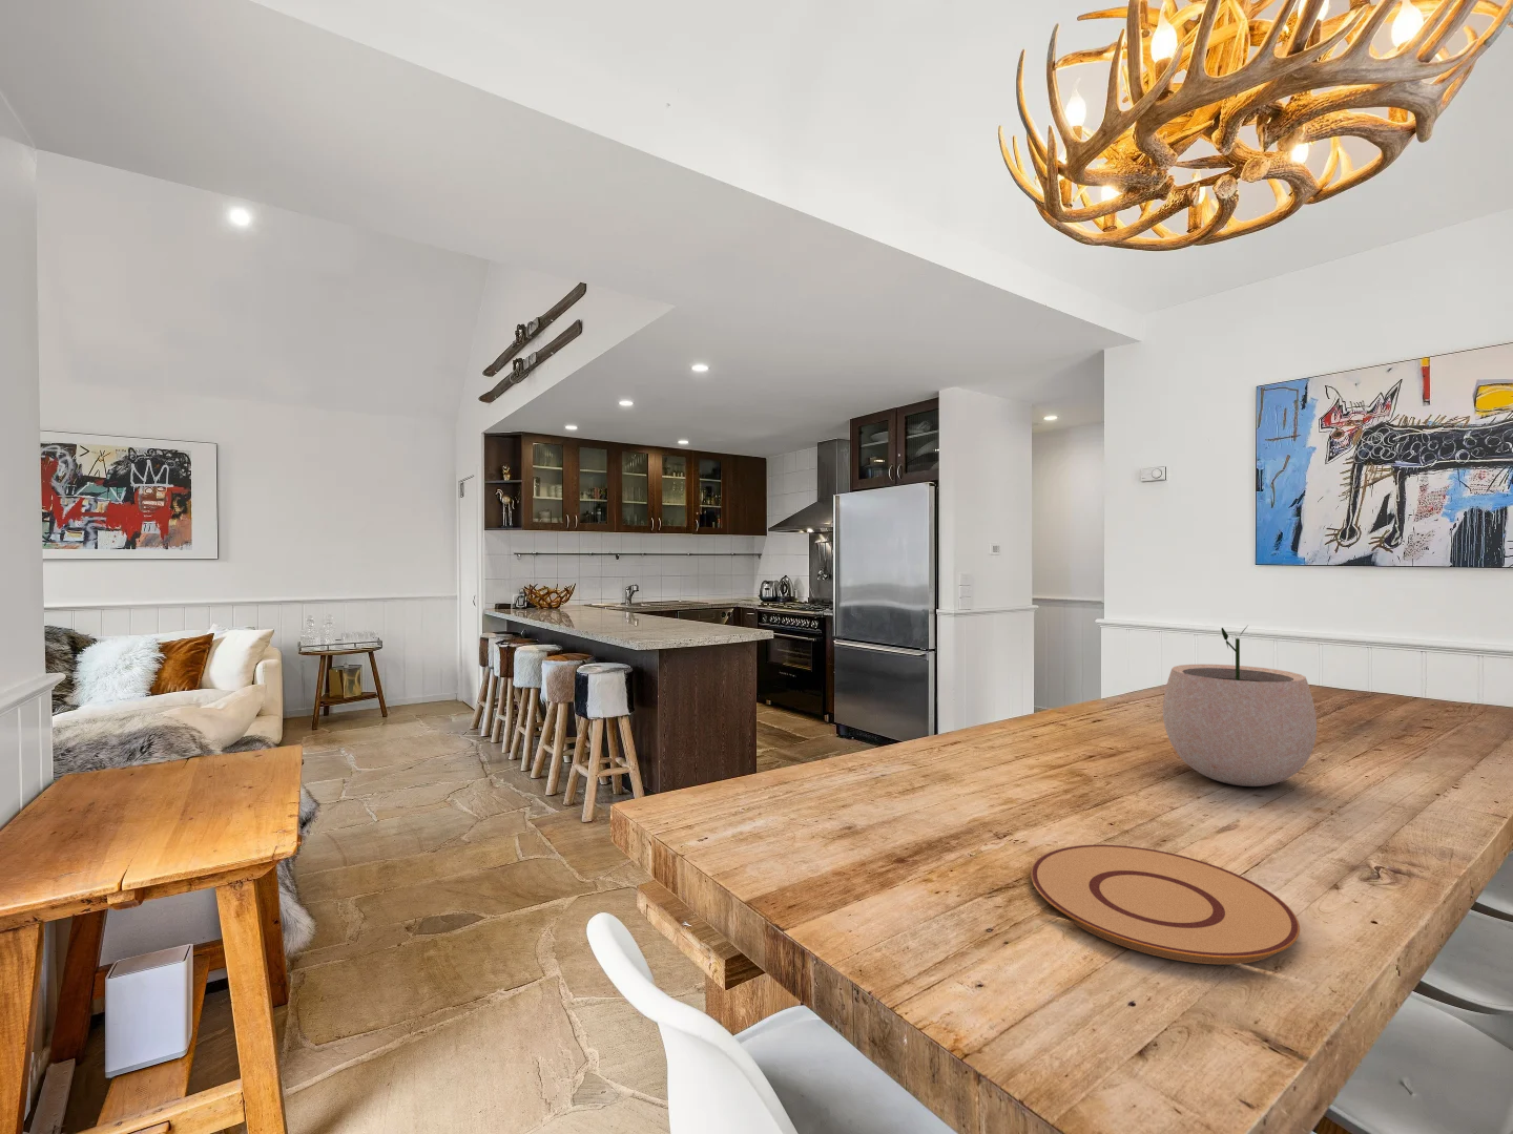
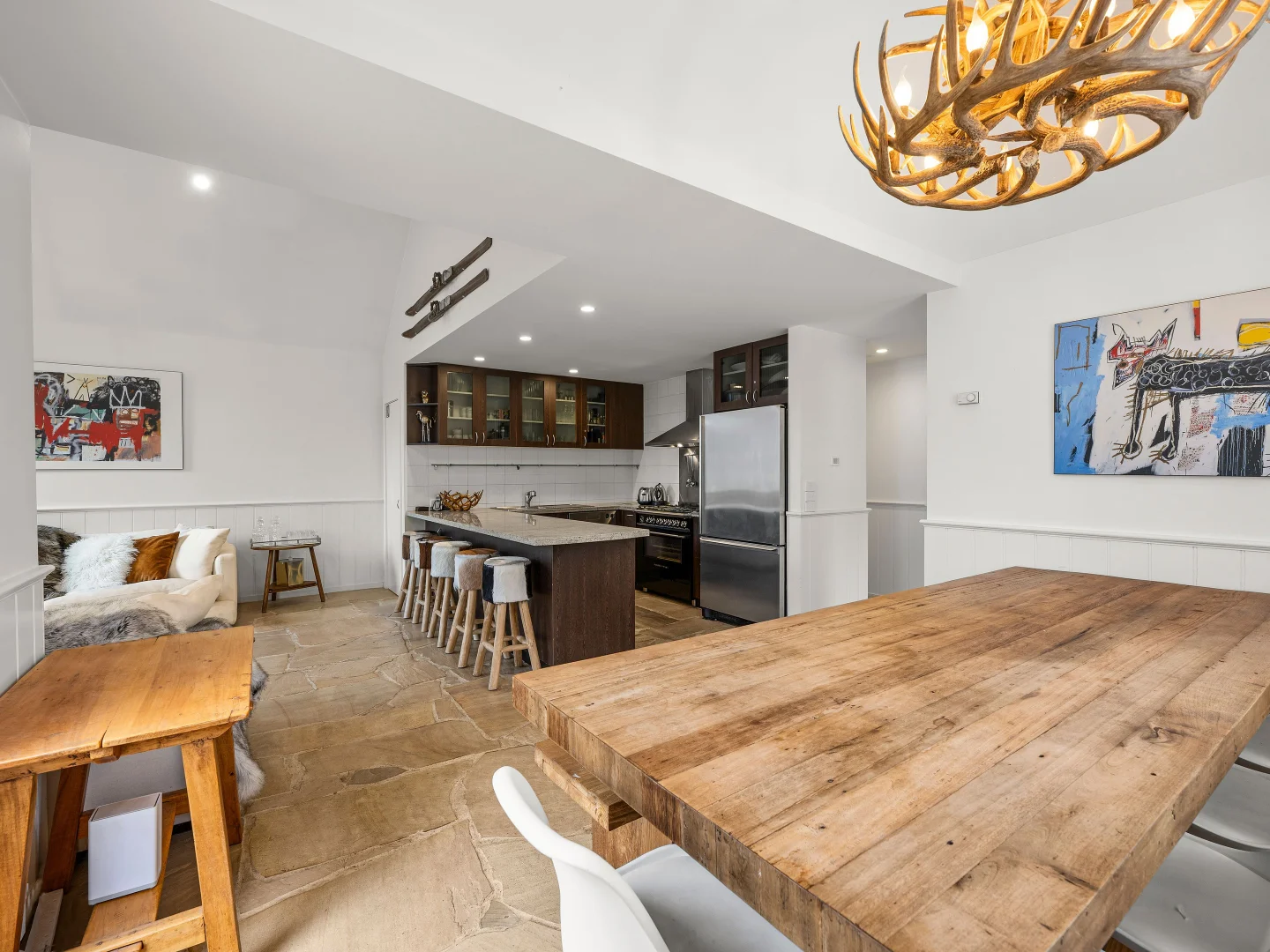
- plant pot [1162,624,1318,787]
- plate [1029,845,1301,965]
